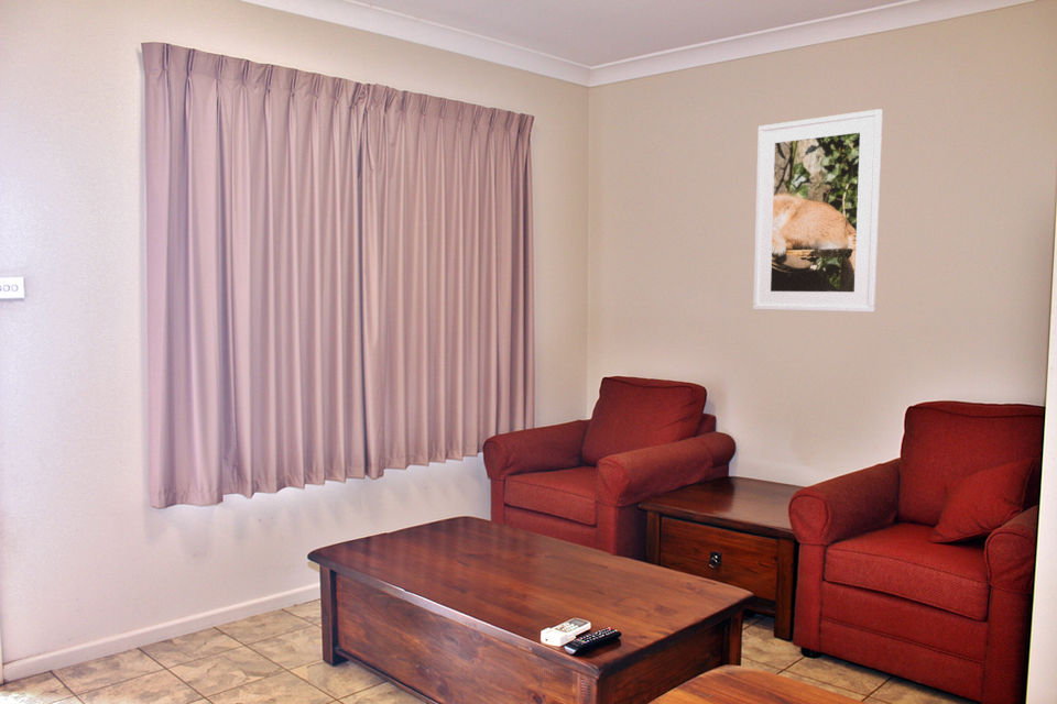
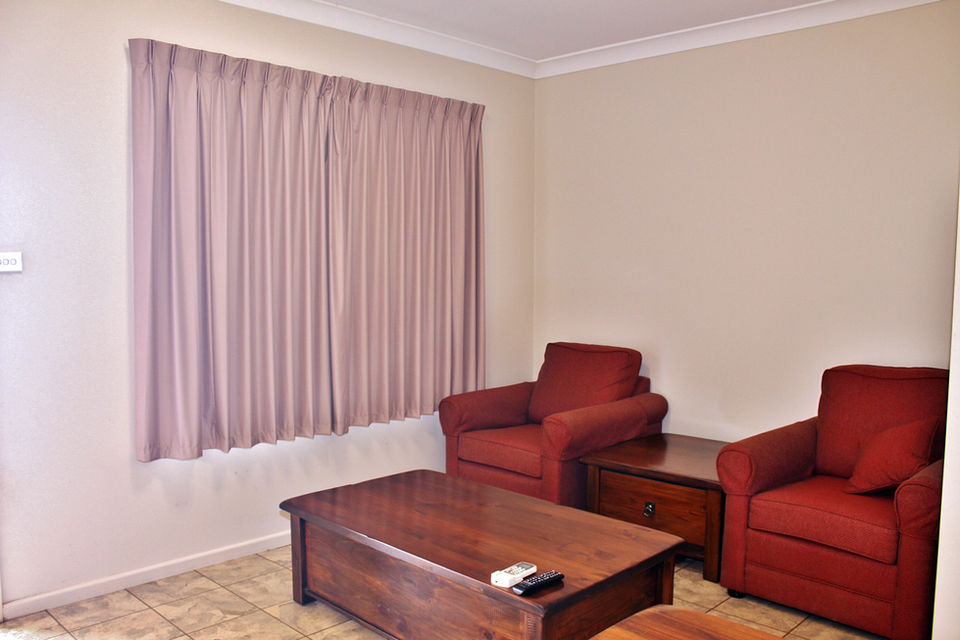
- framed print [752,108,883,314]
